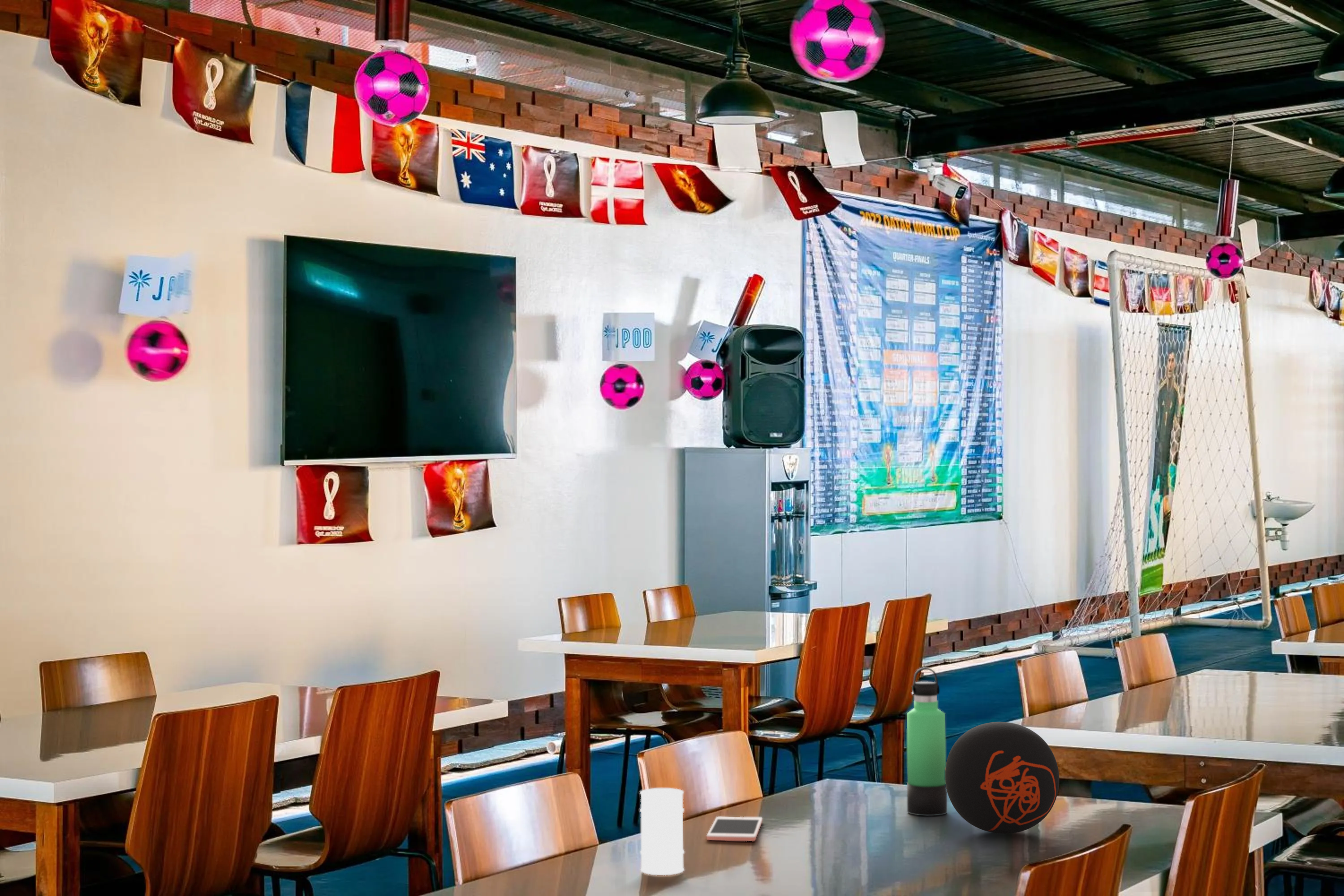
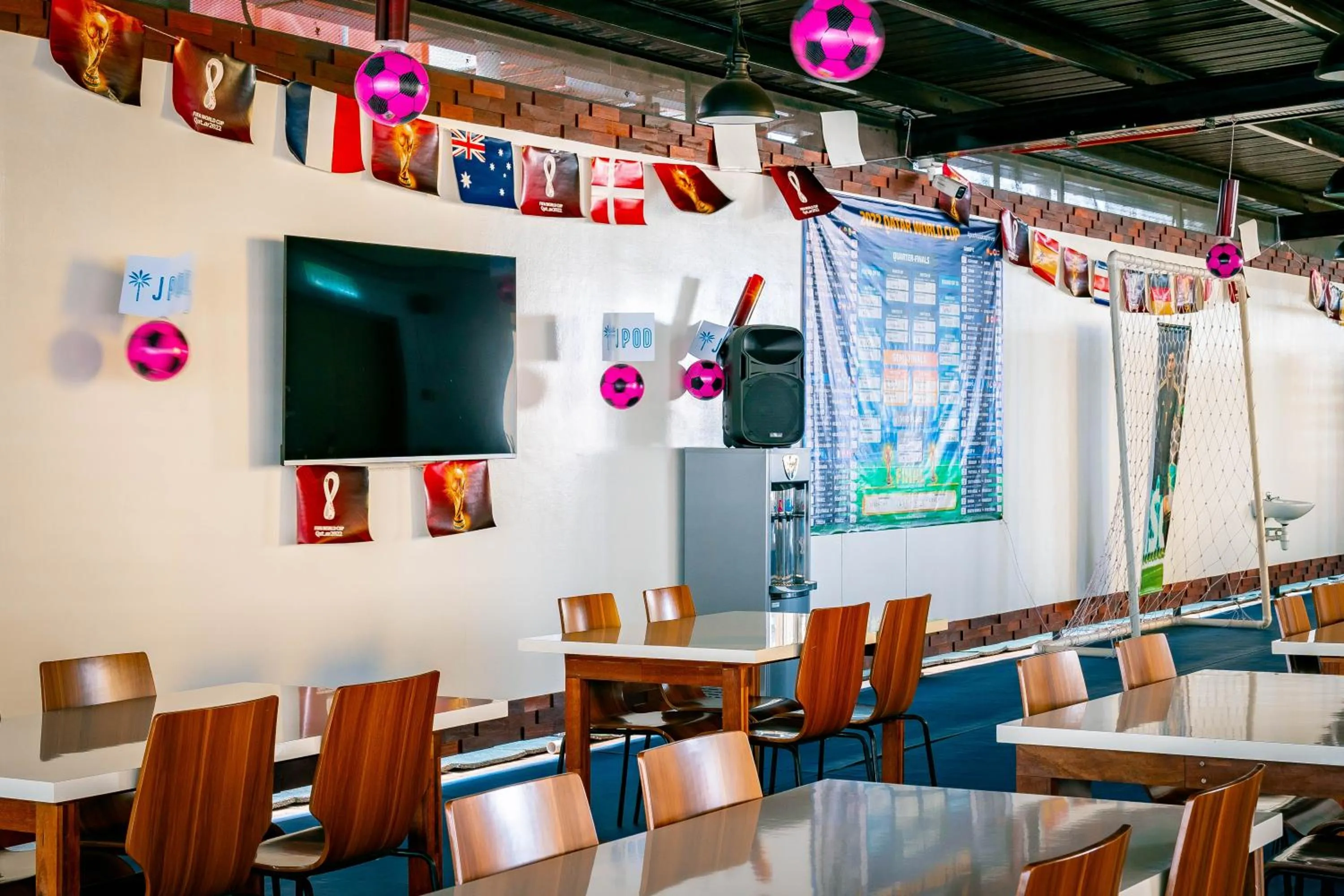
- thermos bottle [906,667,948,816]
- cell phone [706,816,763,842]
- barrel [639,788,685,876]
- decorative ball [945,721,1060,834]
